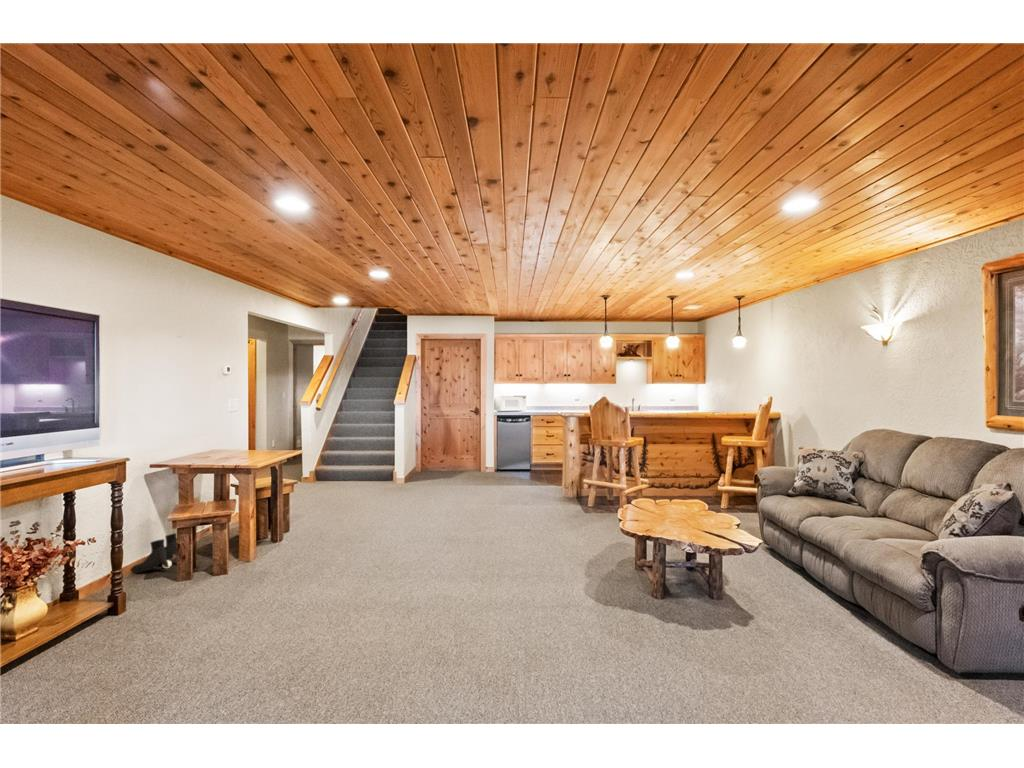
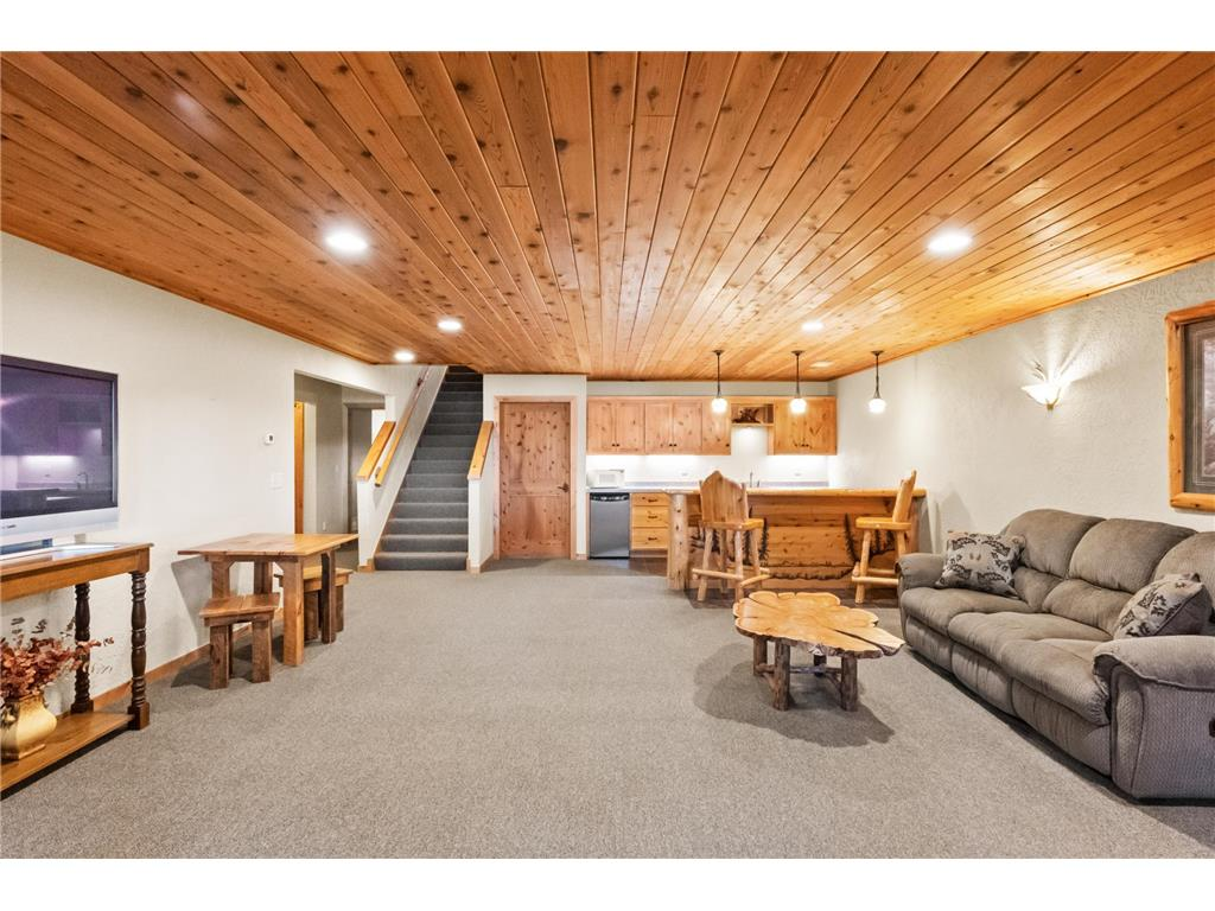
- boots [129,532,178,574]
